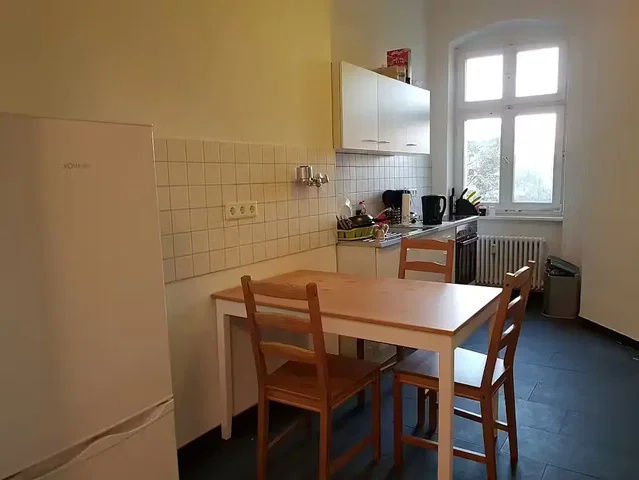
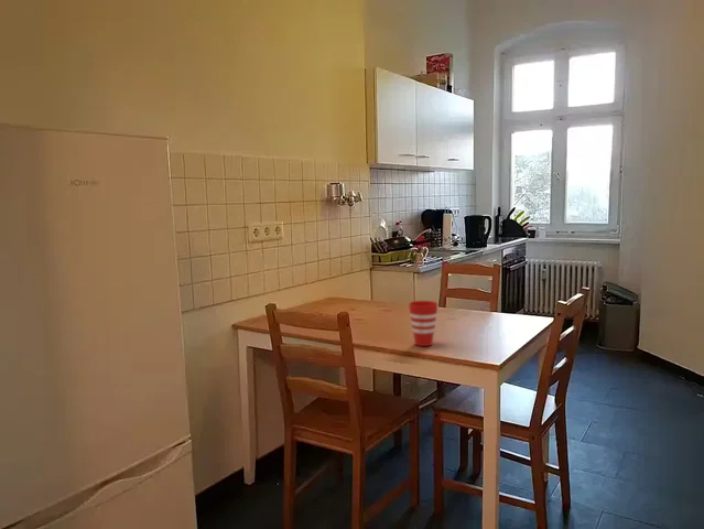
+ cup [408,300,438,347]
